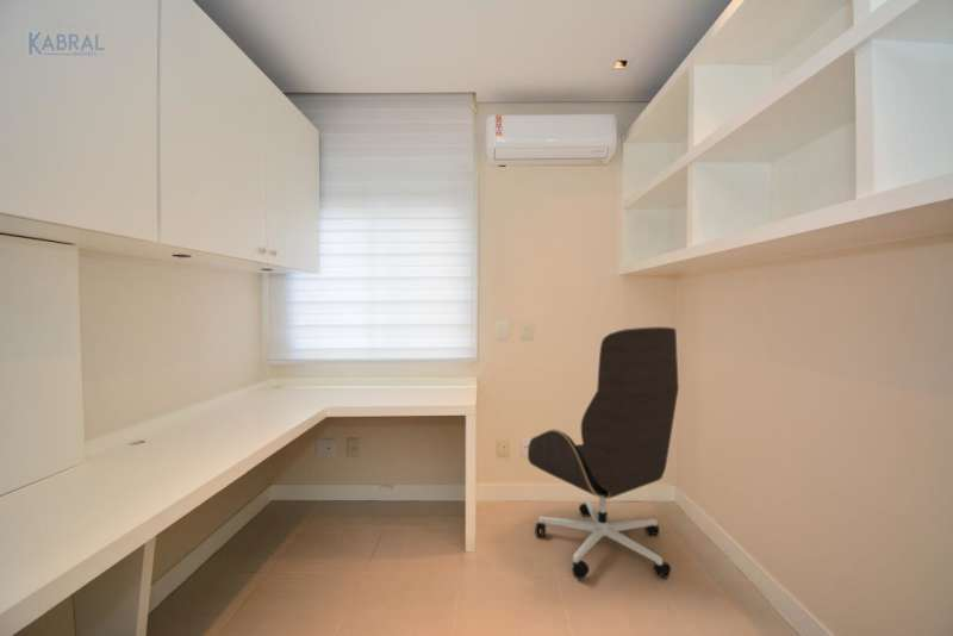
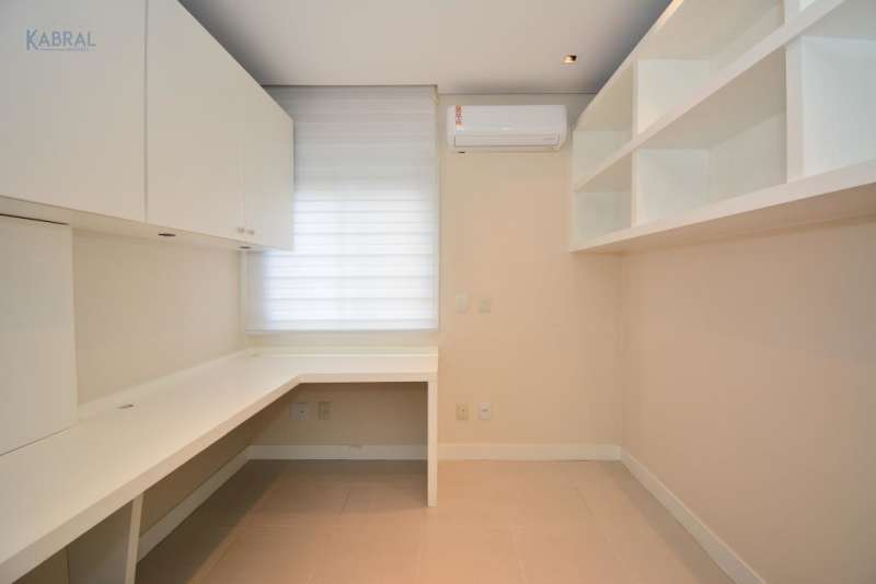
- office chair [527,326,680,581]
